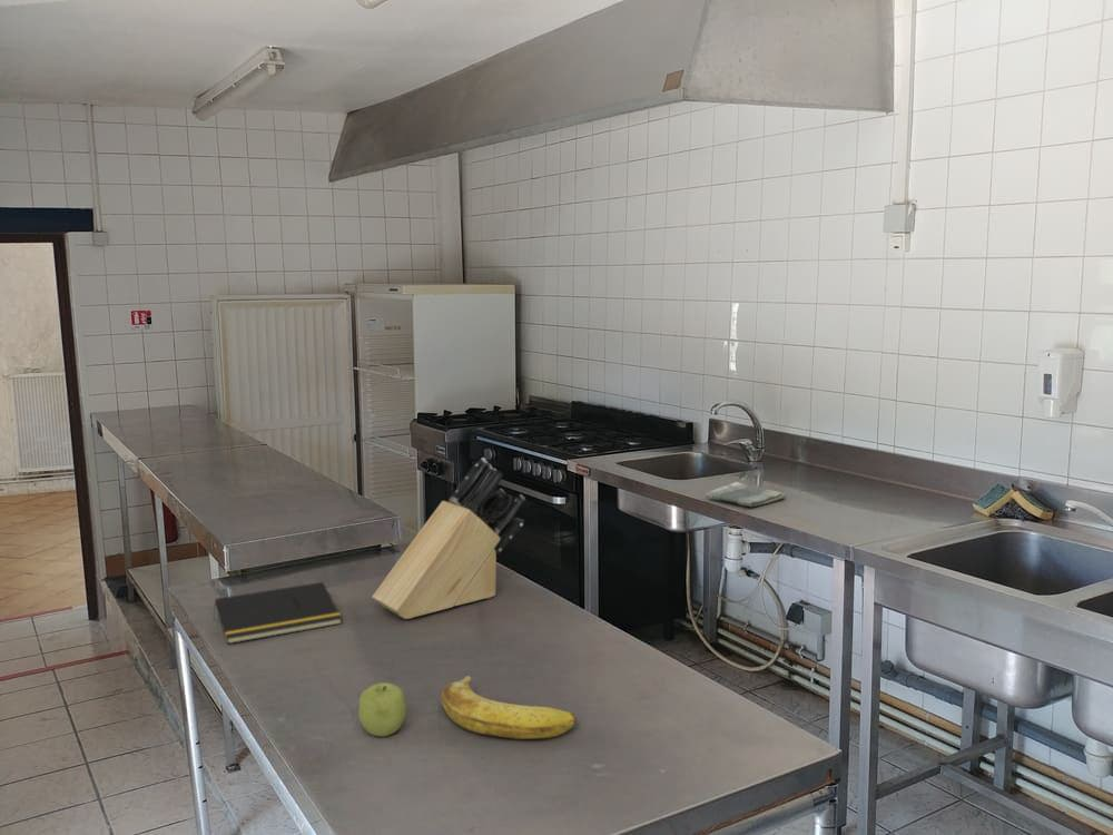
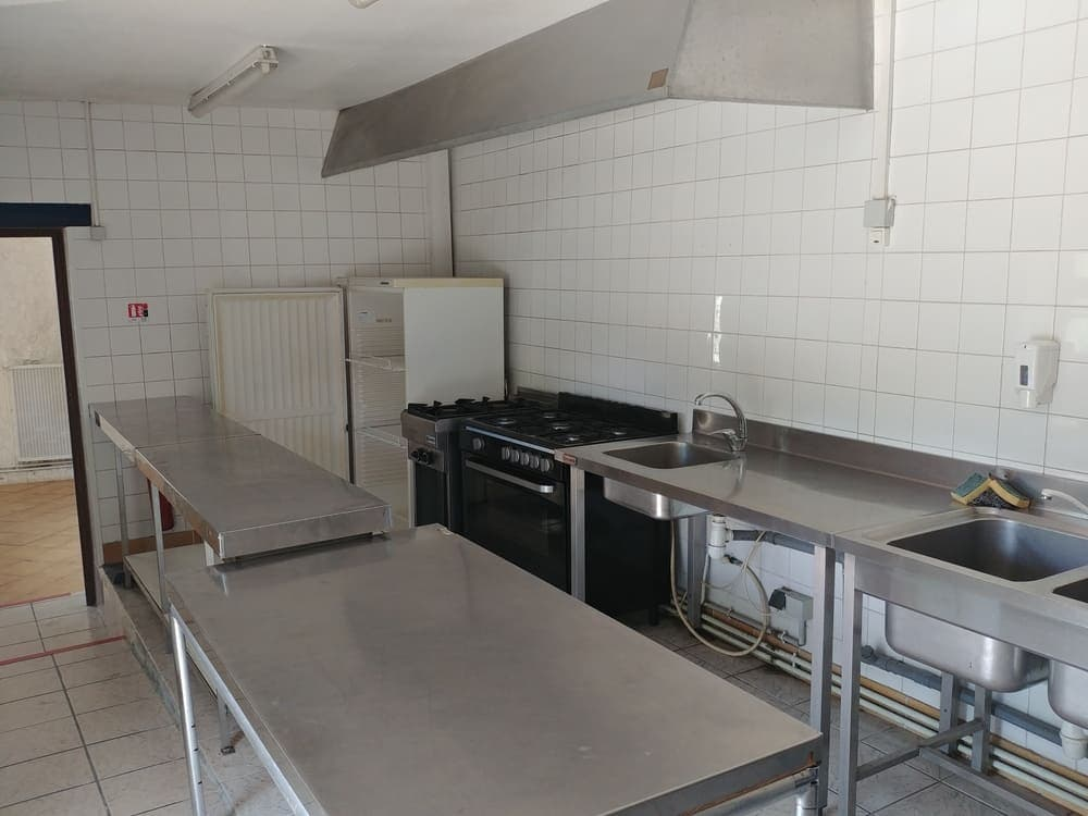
- fruit [357,681,407,737]
- notepad [211,581,343,645]
- banana [440,675,579,740]
- knife block [371,456,526,620]
- dish towel [705,481,787,508]
